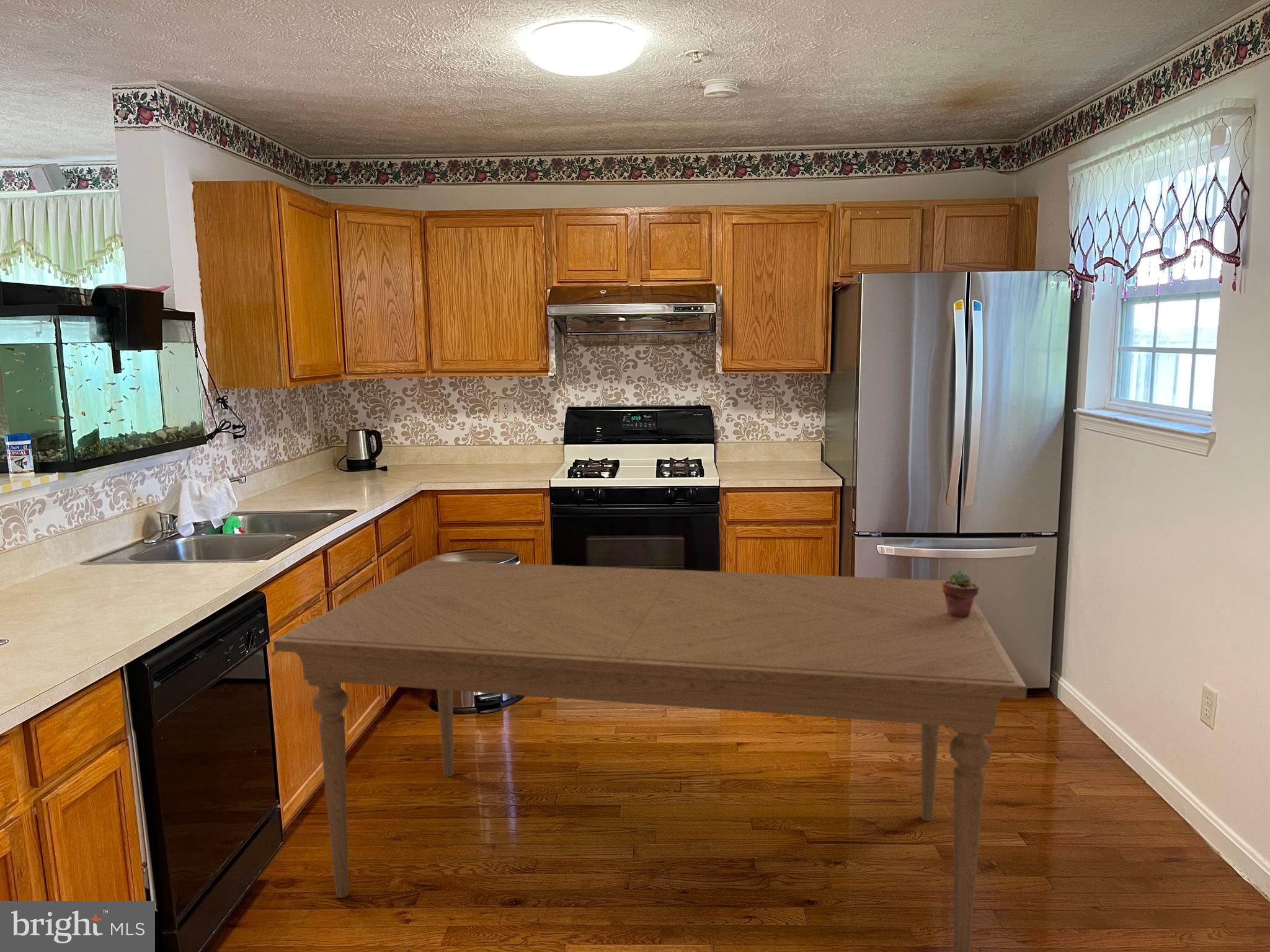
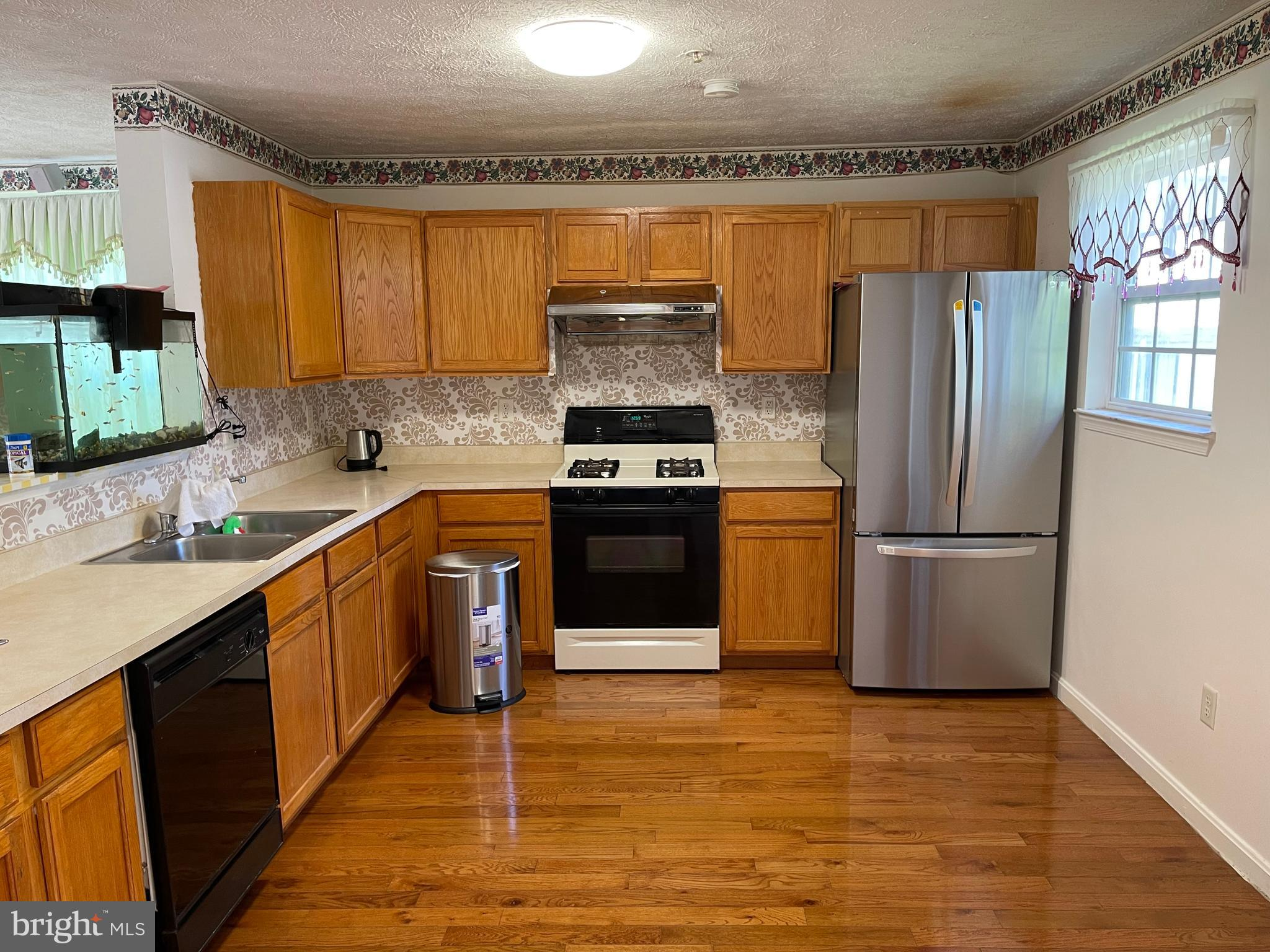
- potted succulent [943,570,980,617]
- dining table [273,560,1028,952]
